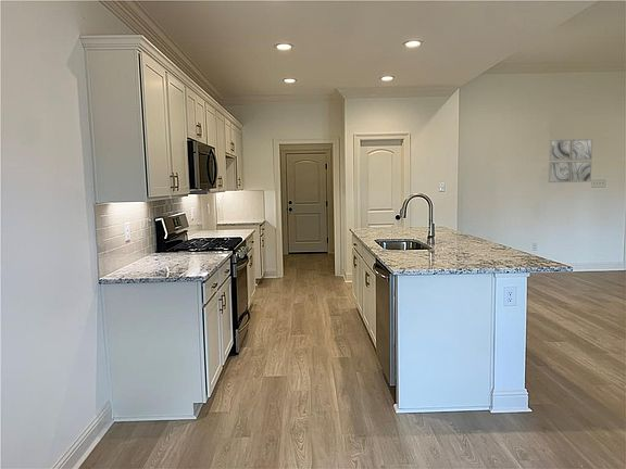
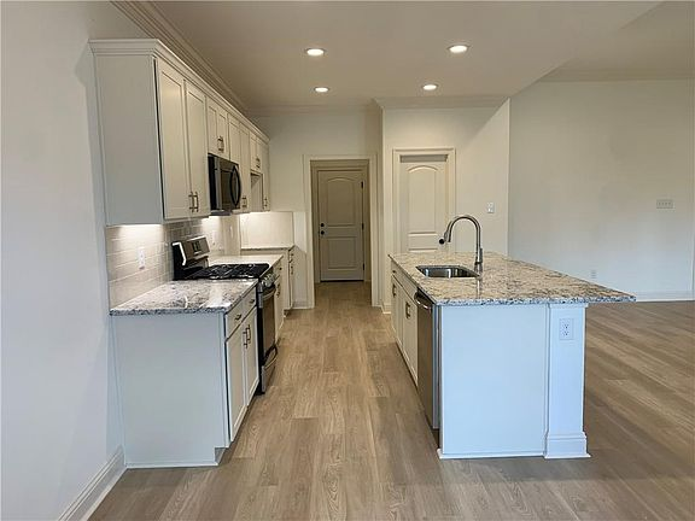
- wall art [547,138,593,183]
